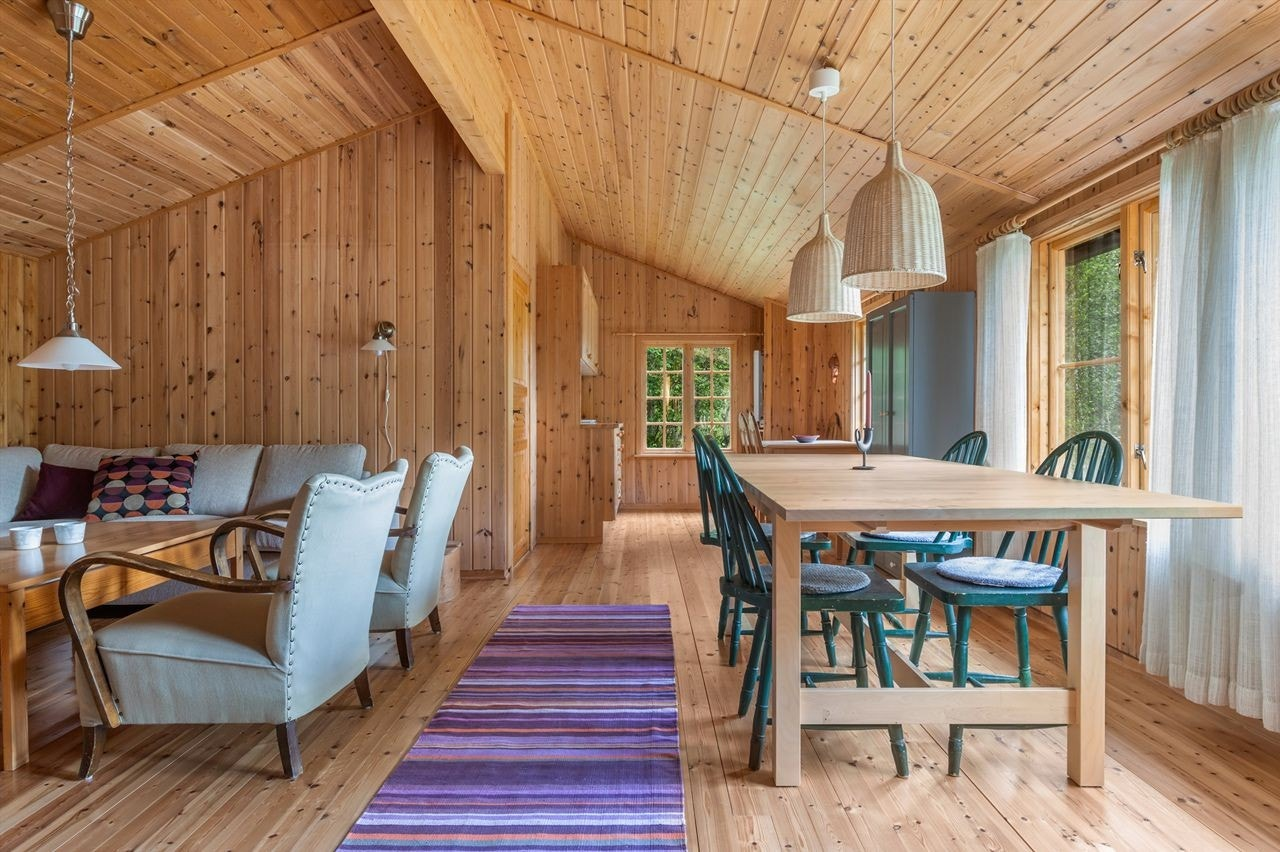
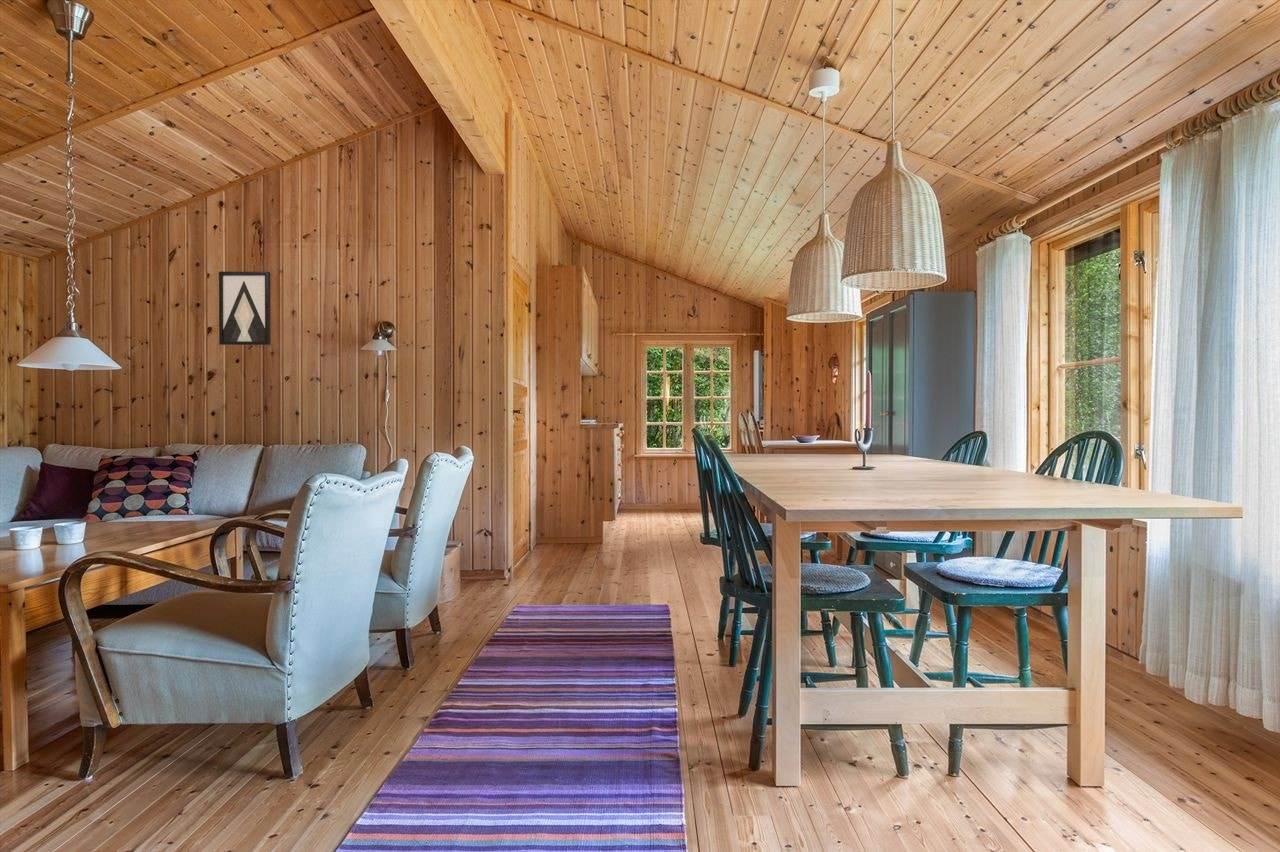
+ wall art [218,271,272,346]
